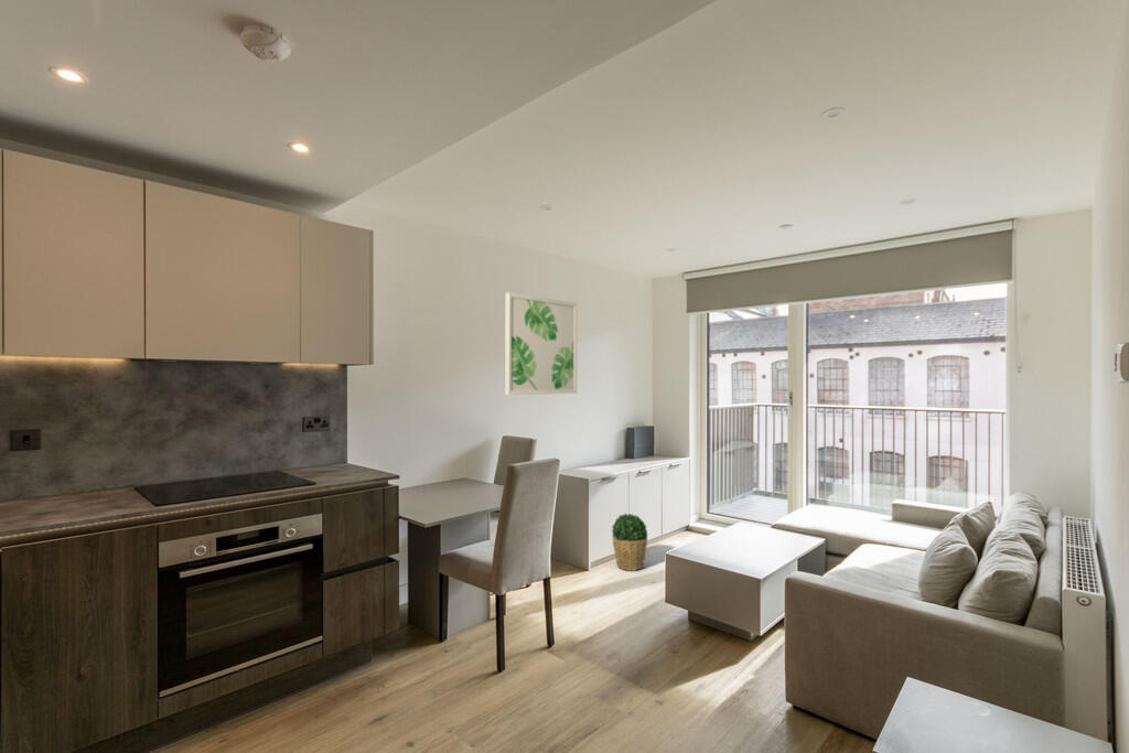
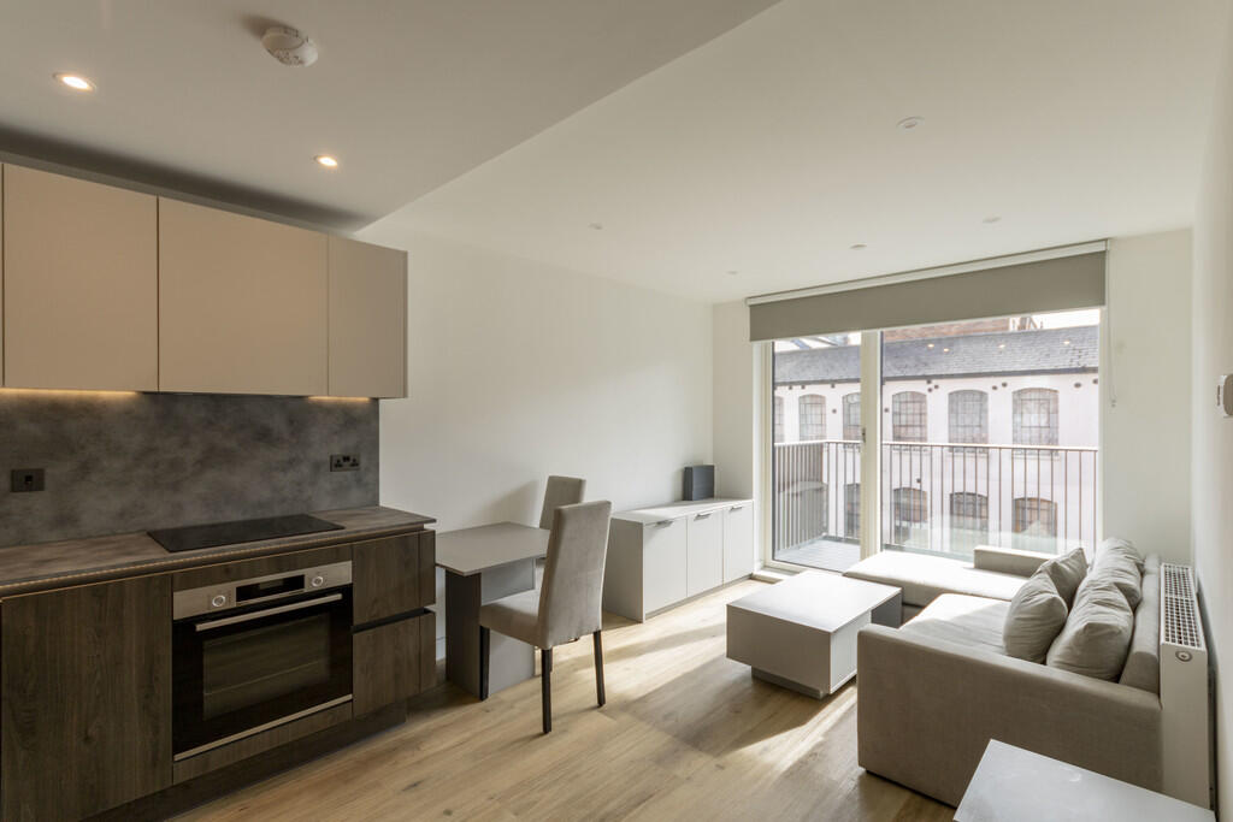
- potted plant [611,513,648,572]
- wall art [504,291,579,396]
